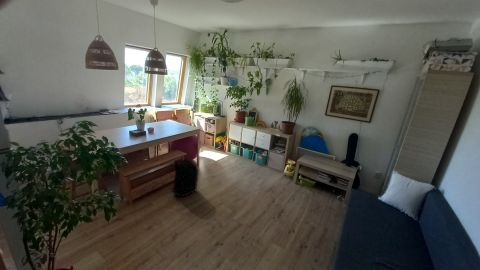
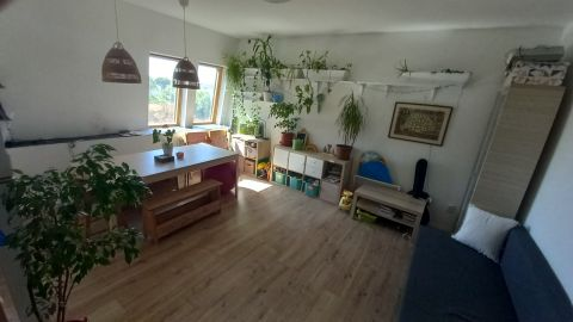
- backpack [171,158,199,198]
